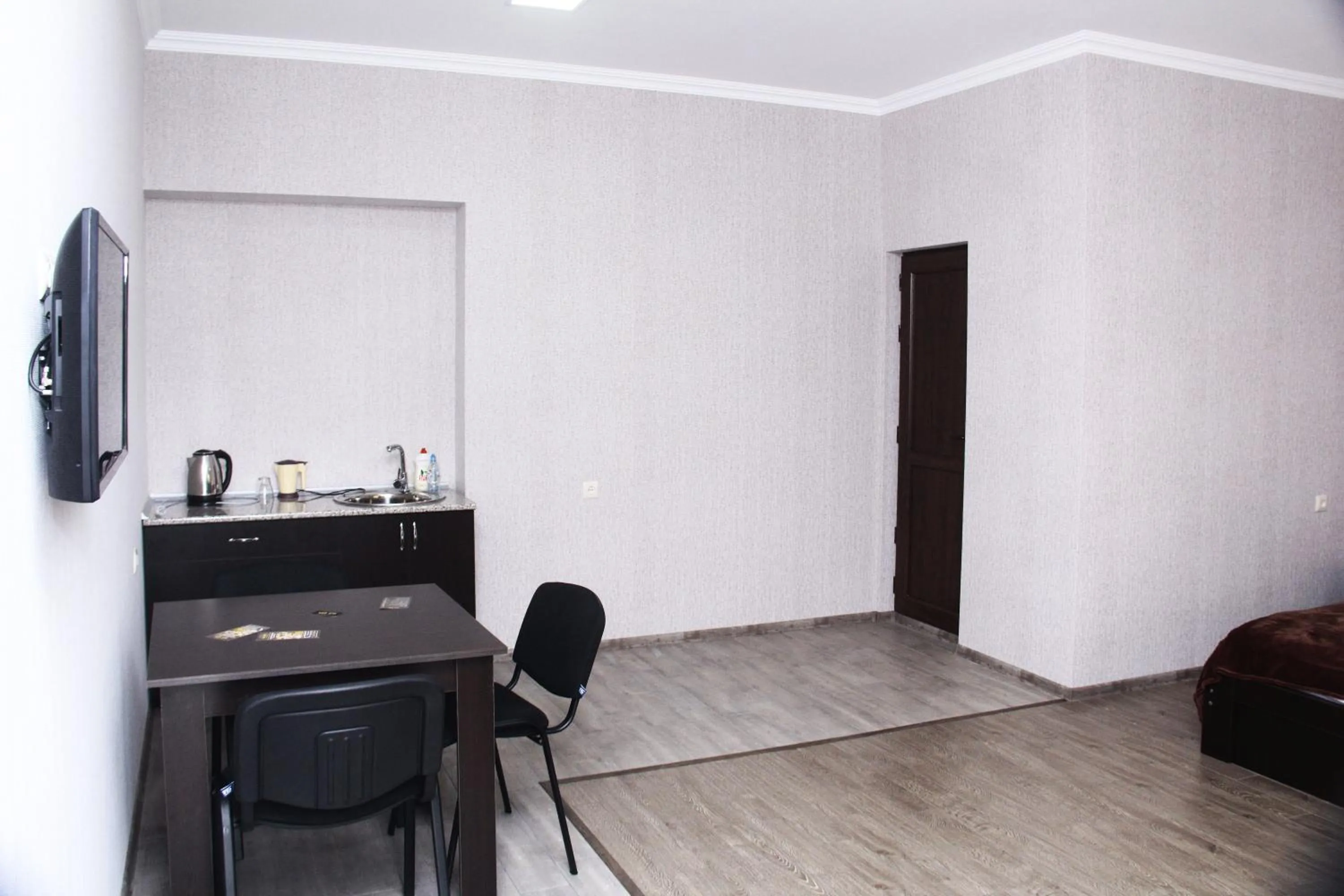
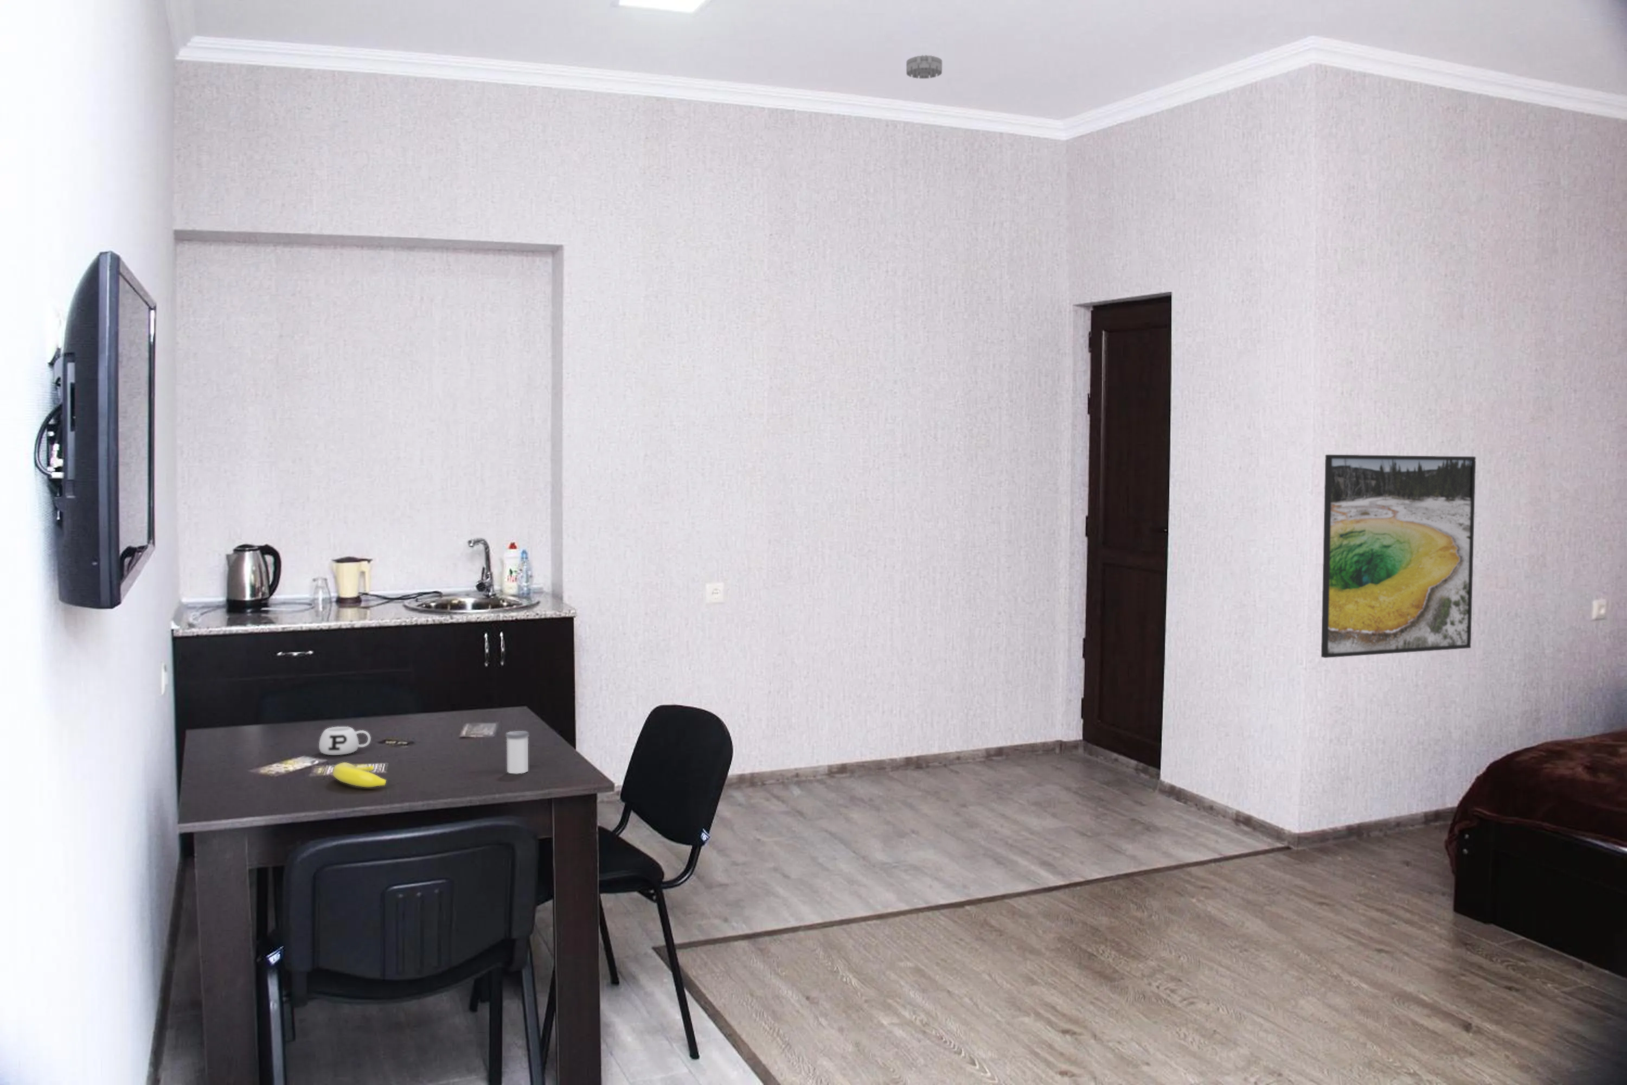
+ smoke detector [906,54,943,79]
+ banana [332,762,387,787]
+ mug [318,725,372,756]
+ salt shaker [505,730,529,774]
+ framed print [1321,454,1476,659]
